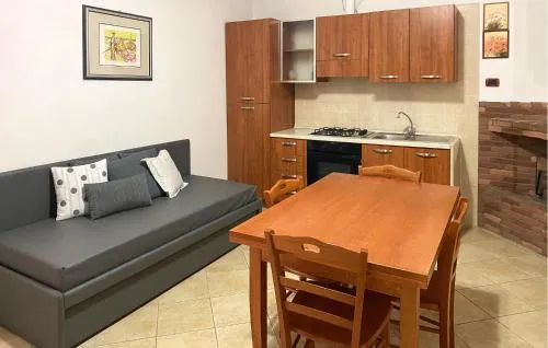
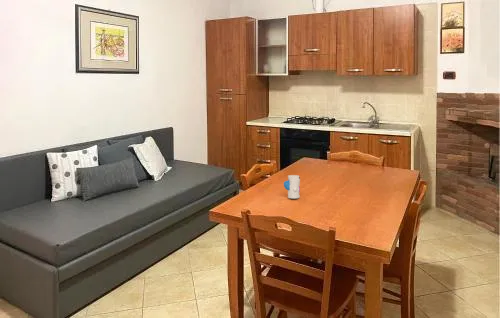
+ toy [283,174,301,199]
